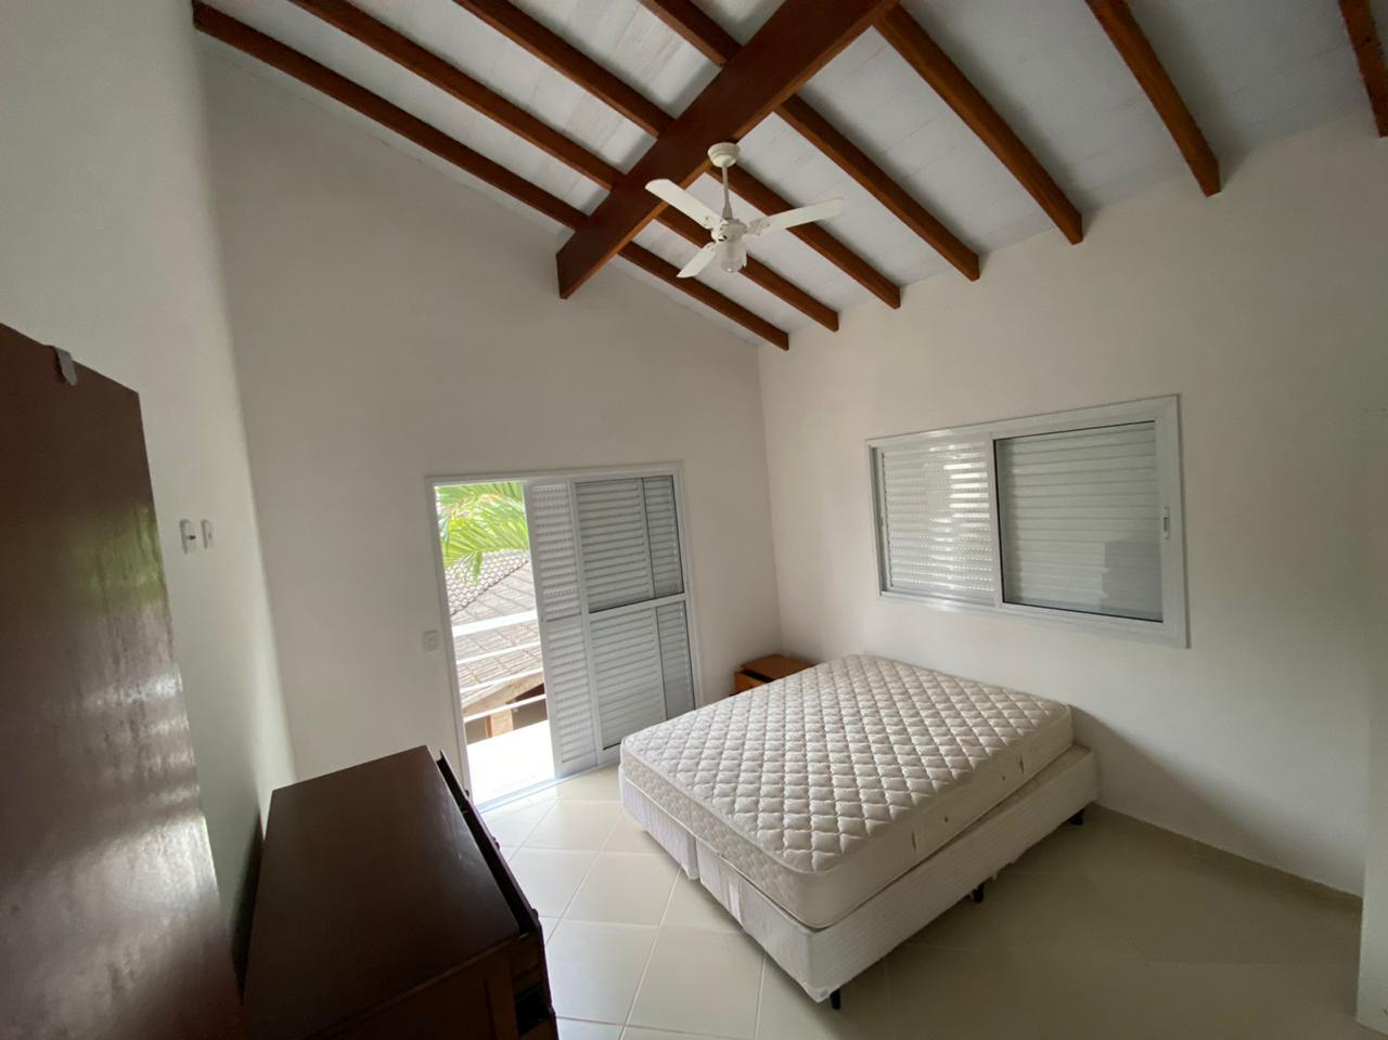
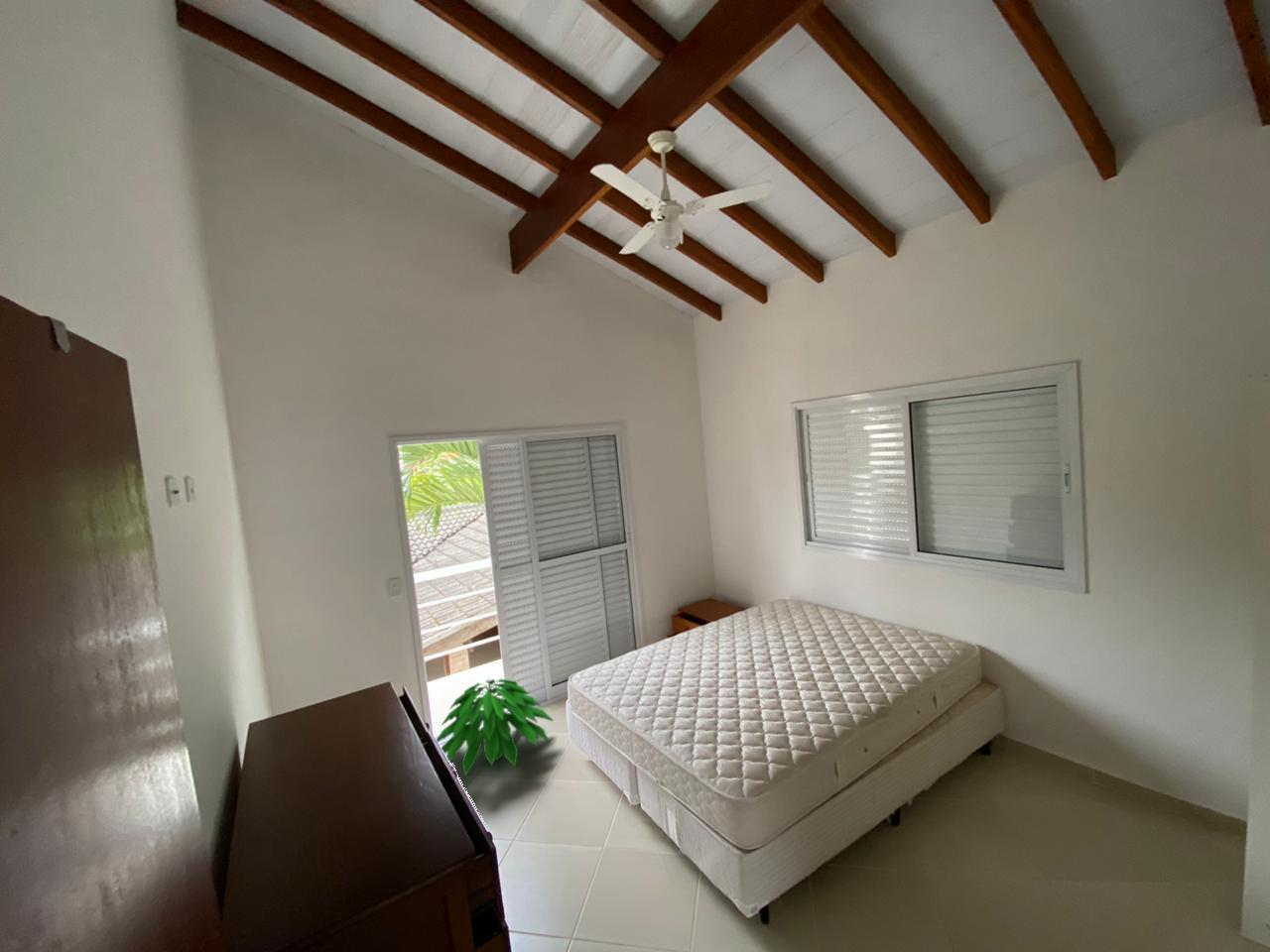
+ indoor plant [436,675,554,778]
